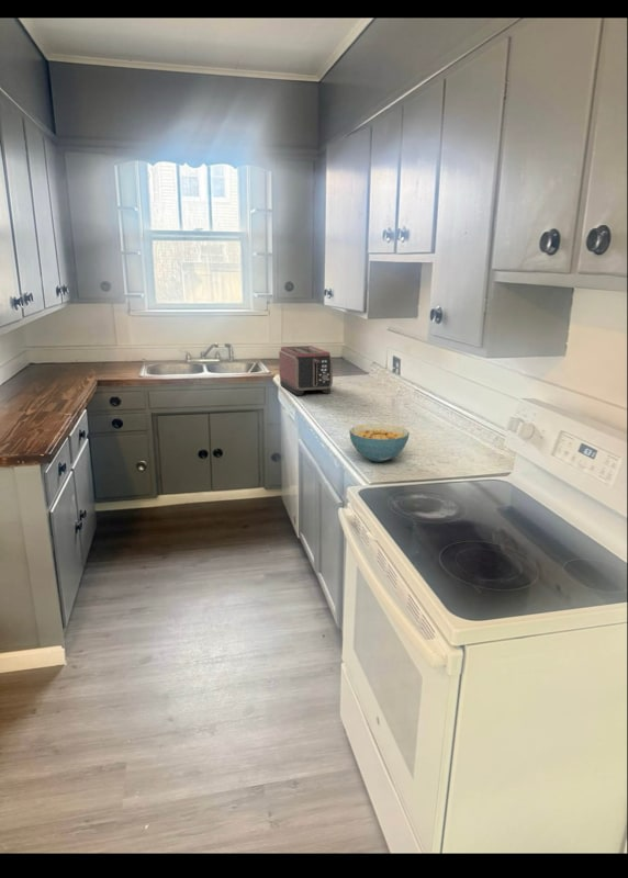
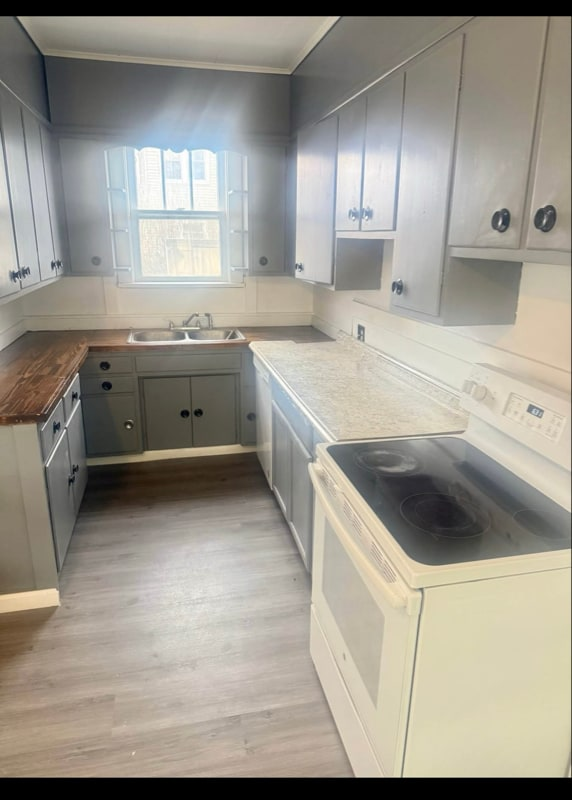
- cereal bowl [348,423,411,463]
- toaster [278,345,334,396]
